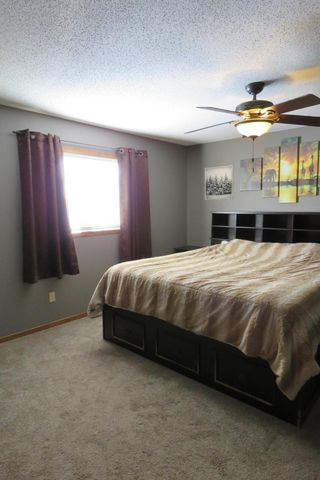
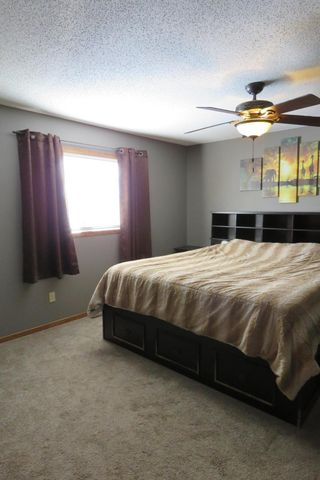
- wall art [204,164,235,201]
